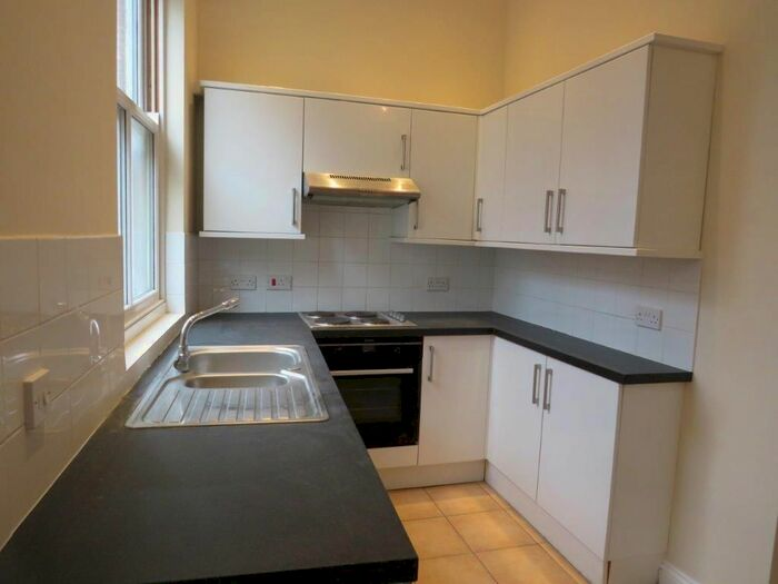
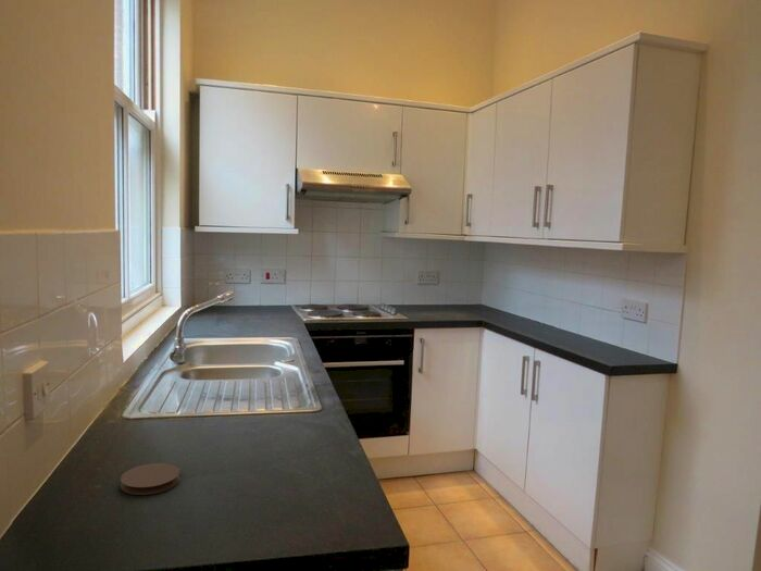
+ coaster [120,462,180,496]
